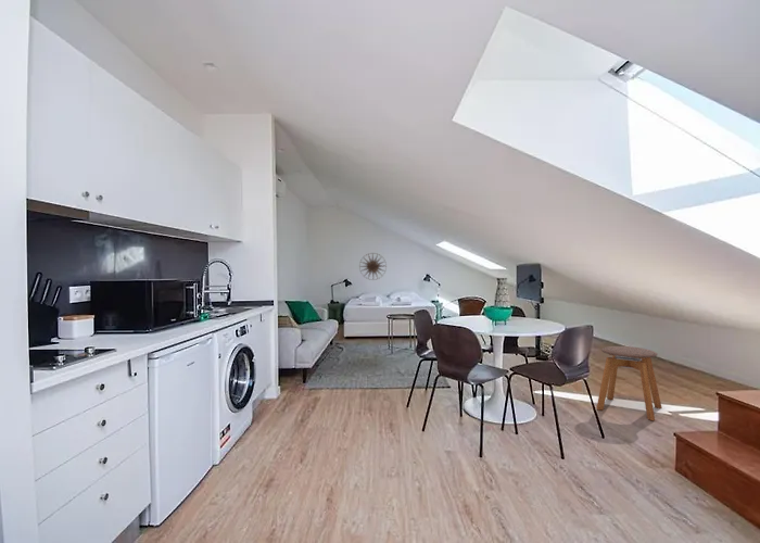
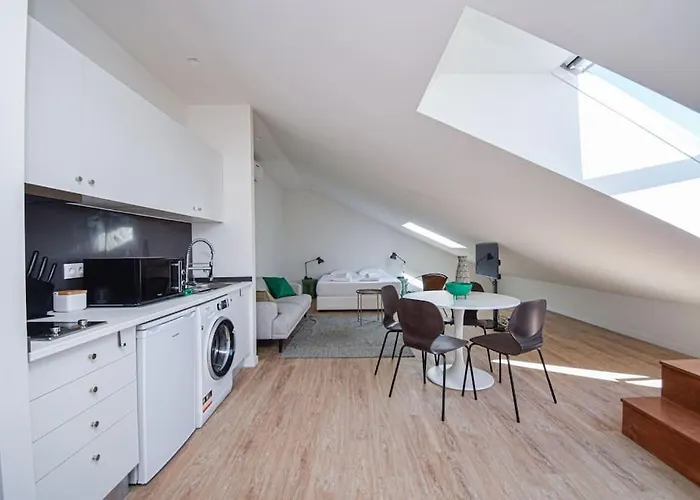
- wall art [358,252,388,281]
- stool [595,345,663,421]
